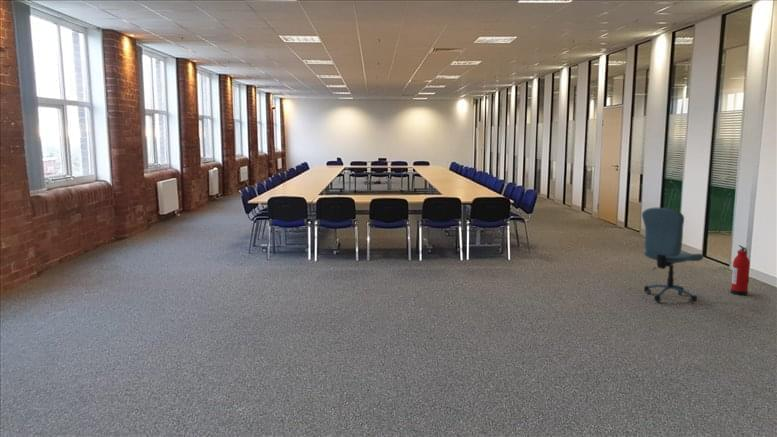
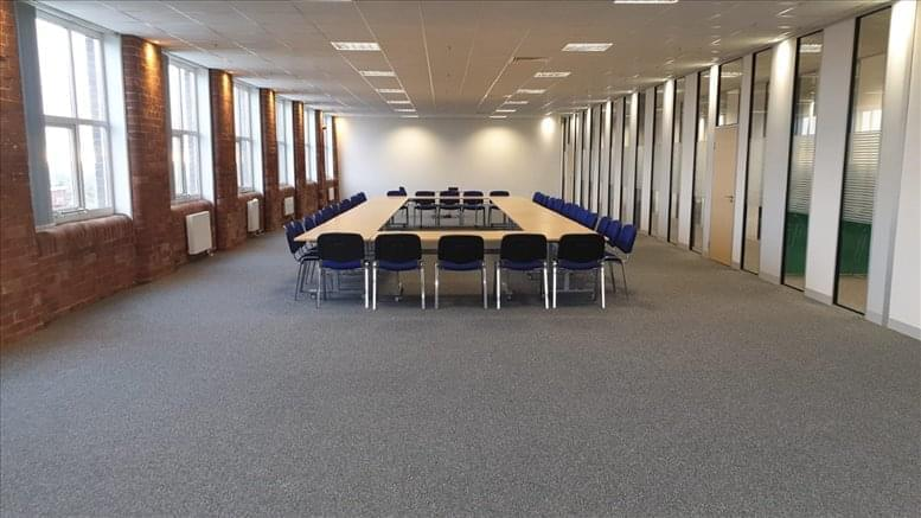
- office chair [641,207,704,304]
- fire extinguisher [730,244,751,296]
